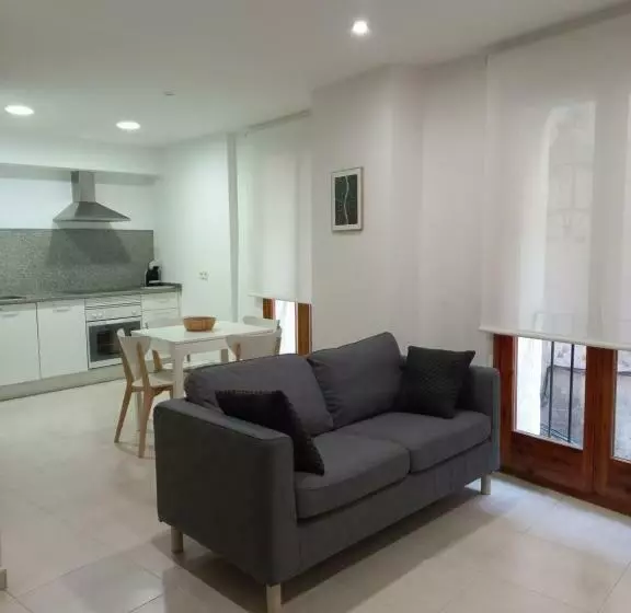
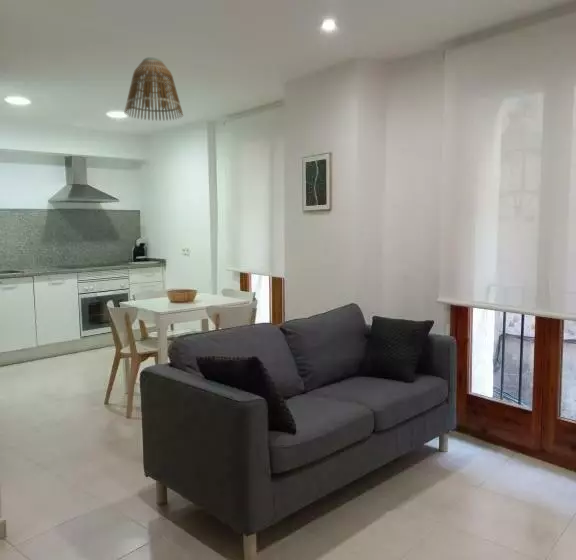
+ lamp shade [123,56,184,122]
